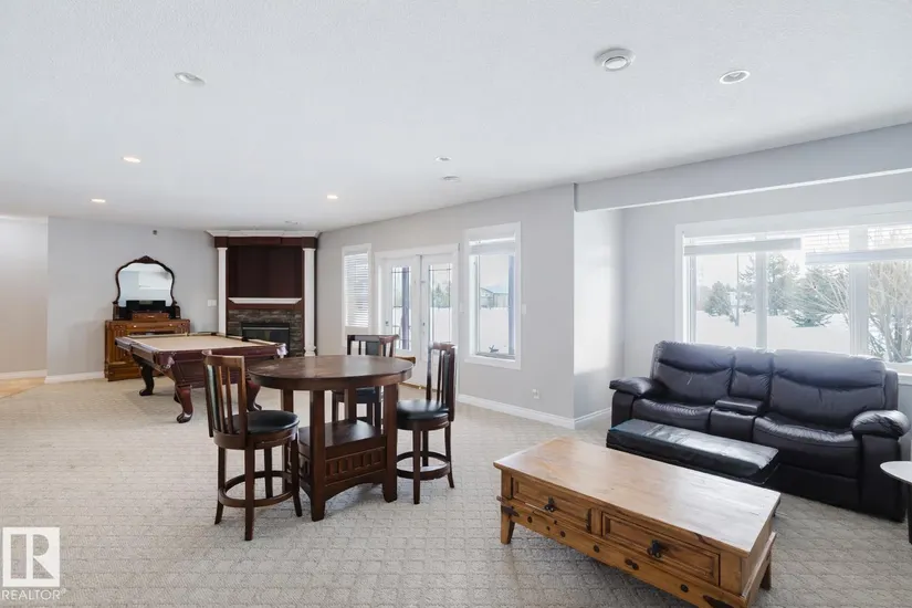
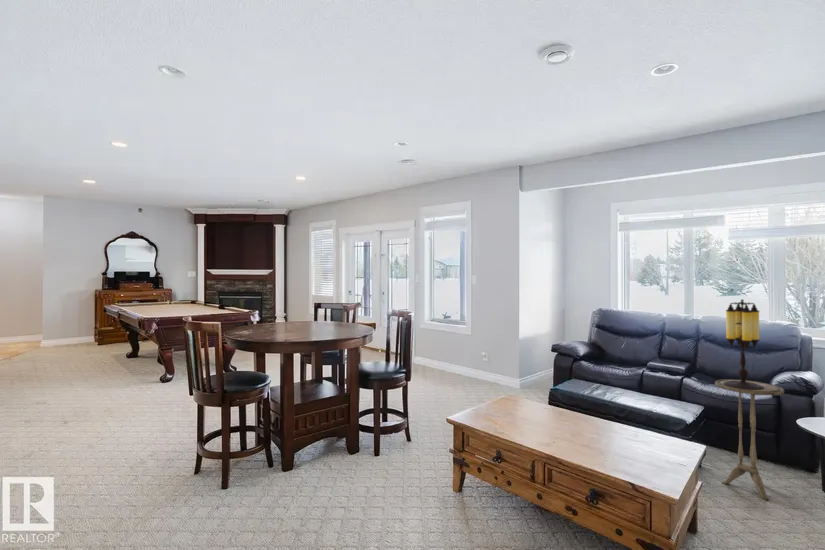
+ table lamp [723,298,764,390]
+ side table [714,378,785,501]
